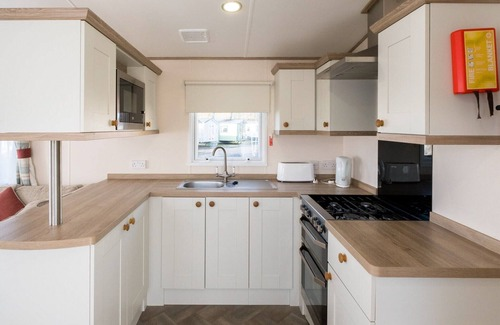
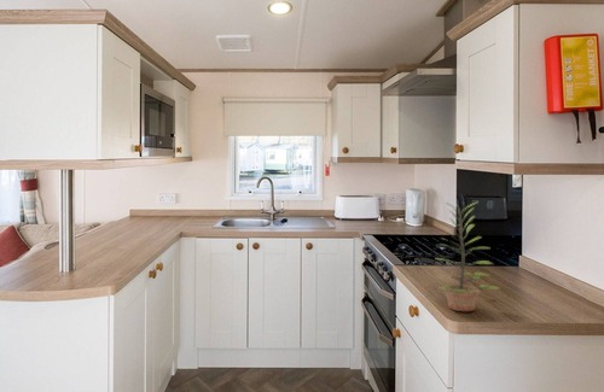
+ plant [435,200,500,312]
